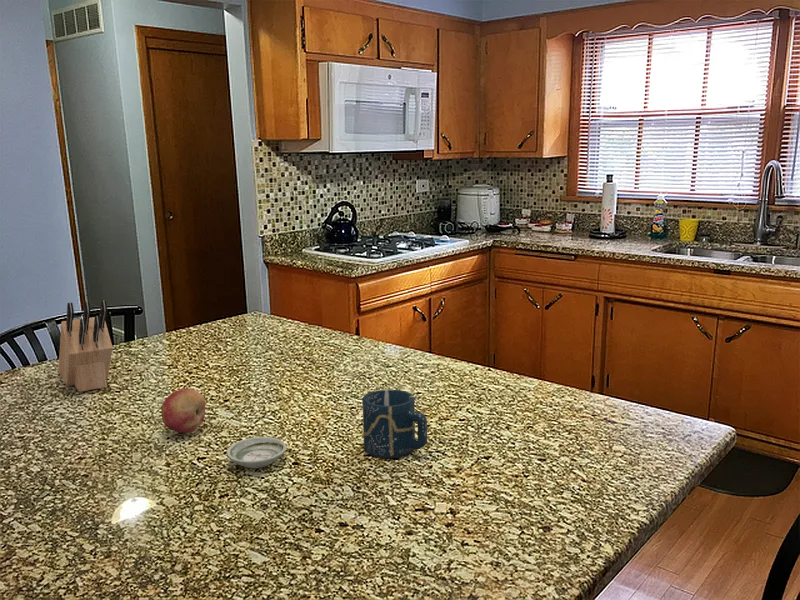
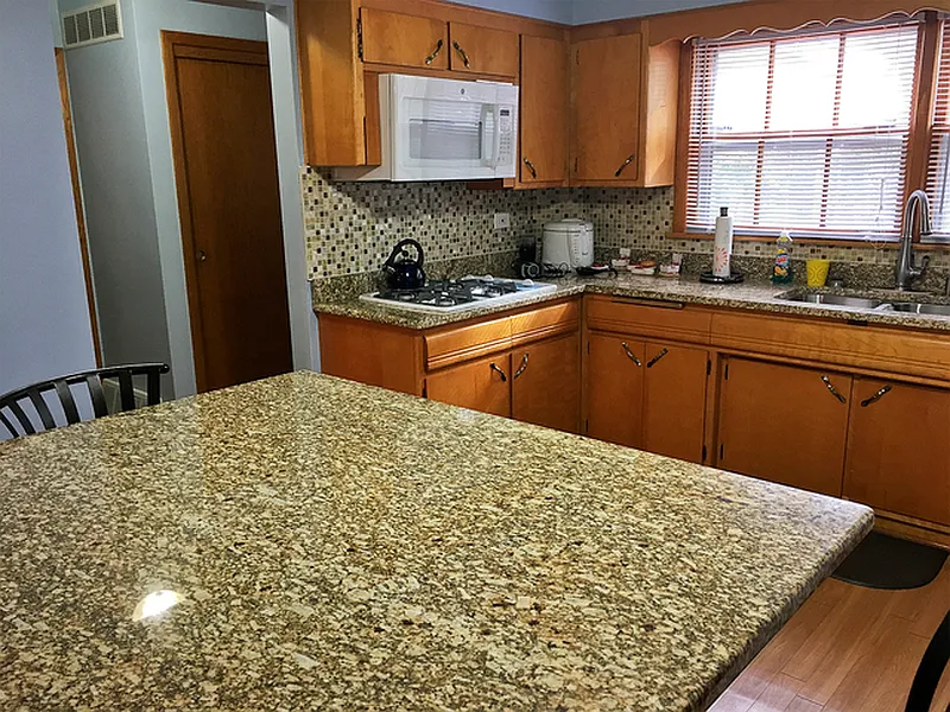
- fruit [160,388,206,434]
- knife block [58,300,113,393]
- saucer [226,436,287,469]
- cup [361,389,428,459]
